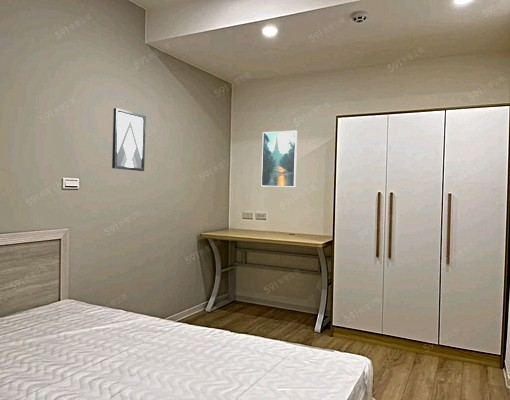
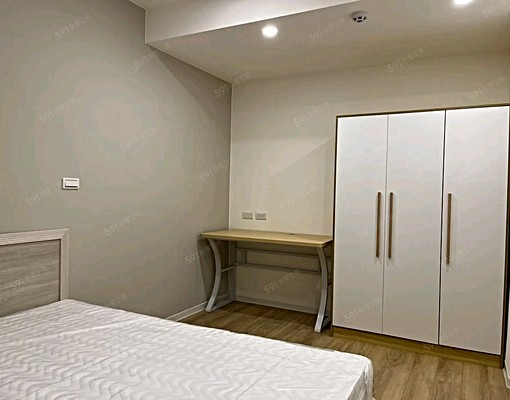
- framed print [260,130,298,188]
- wall art [111,107,147,172]
